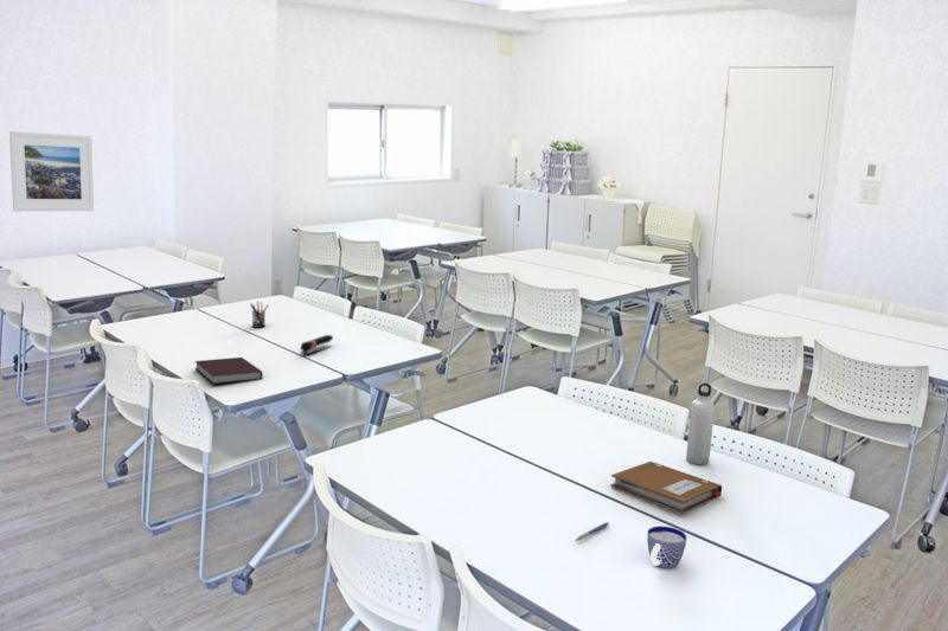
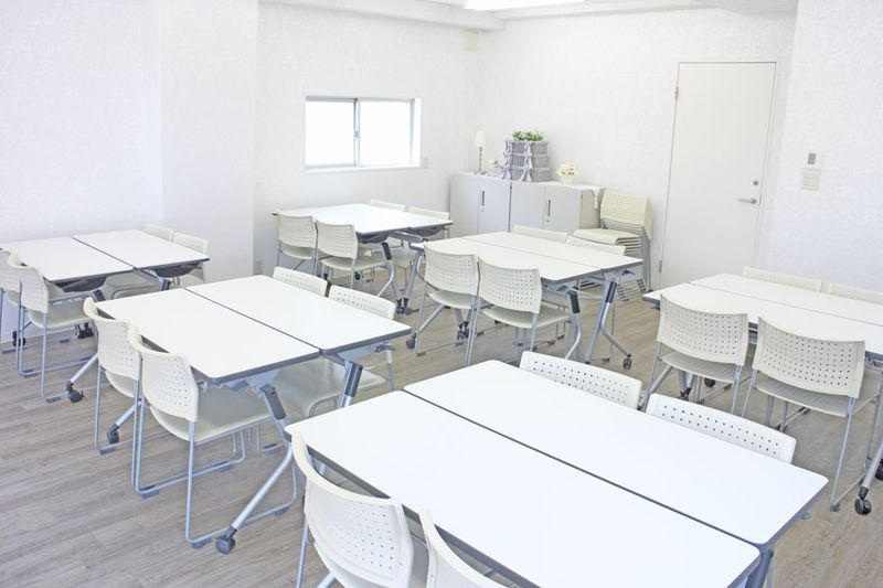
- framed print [8,130,95,212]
- stapler [299,334,334,355]
- pen [574,521,610,542]
- cup [646,526,688,569]
- water bottle [685,382,716,465]
- notebook [194,356,263,385]
- pen holder [249,301,270,329]
- notebook [609,461,723,515]
